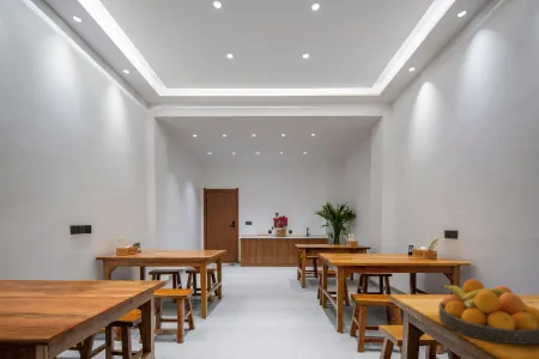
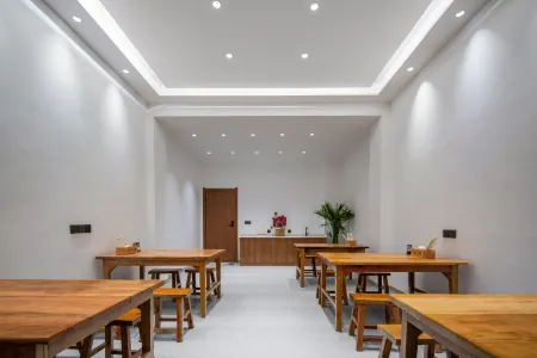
- fruit bowl [437,278,539,346]
